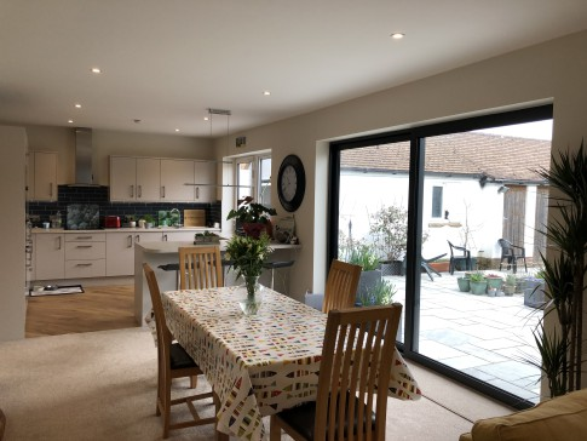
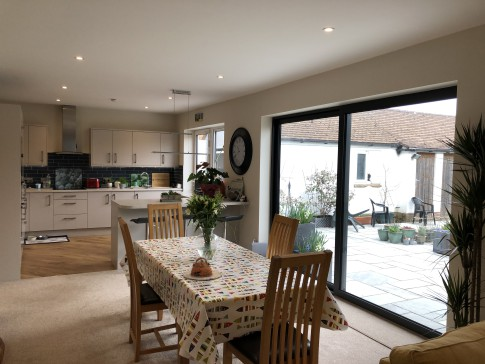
+ teapot [182,256,223,281]
